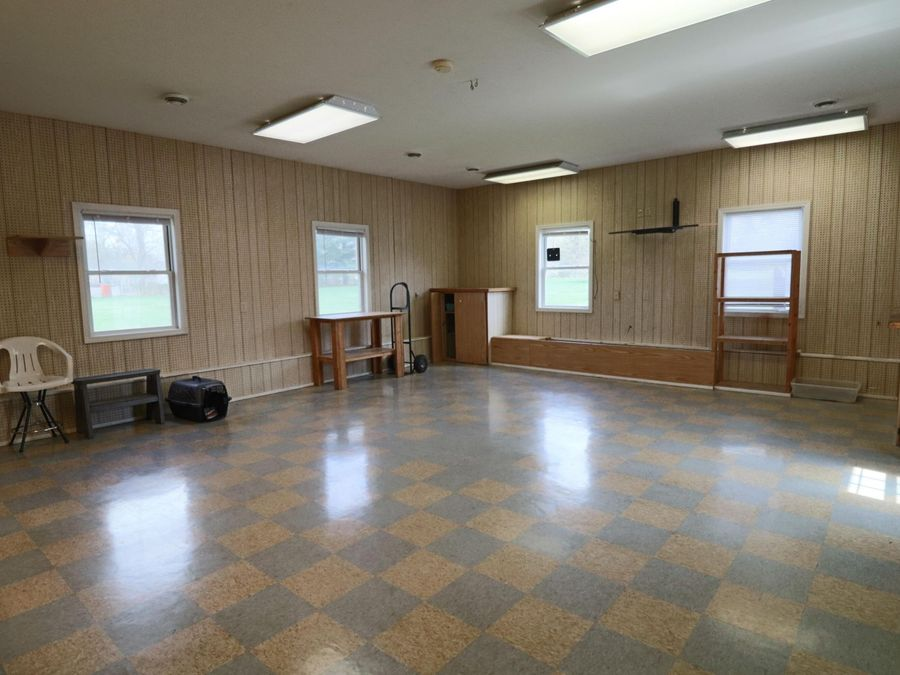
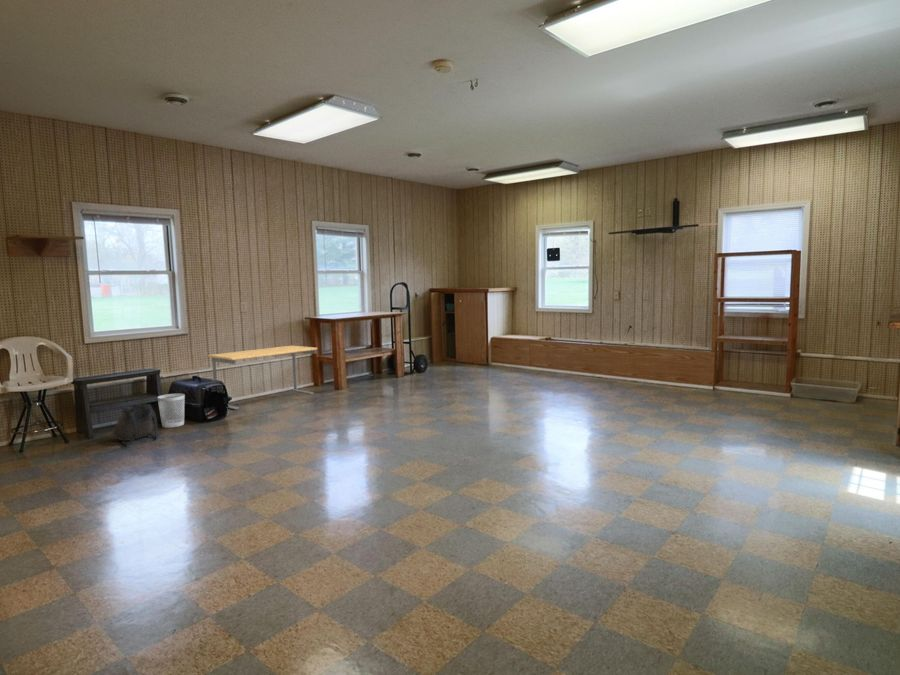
+ desk [207,345,318,410]
+ wastebasket [156,393,186,429]
+ backpack [111,403,159,446]
